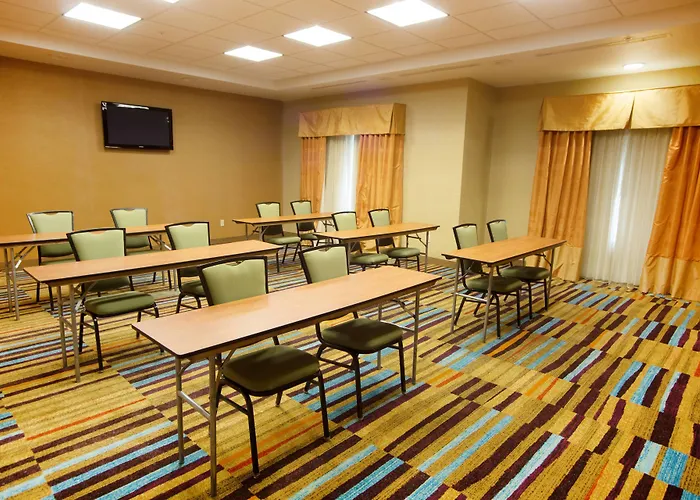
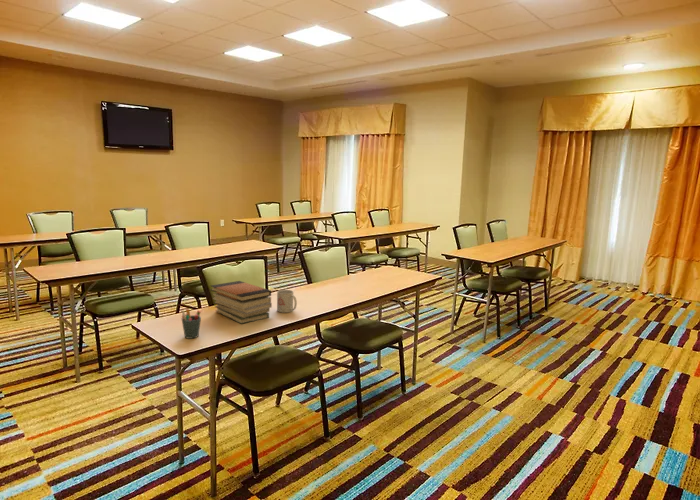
+ pen holder [180,308,202,340]
+ book stack [210,280,273,325]
+ mug [276,289,298,314]
